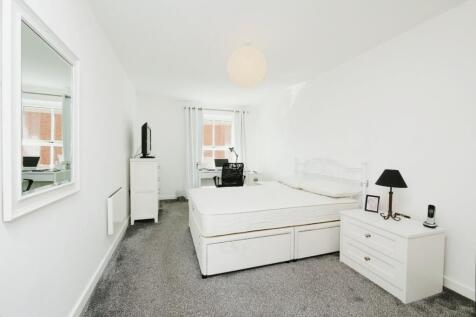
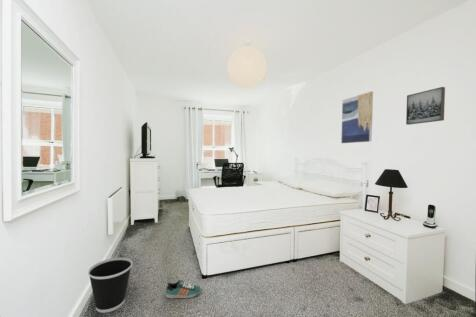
+ wall art [405,86,446,126]
+ sneaker [165,279,202,299]
+ wall art [340,90,374,144]
+ wastebasket [87,257,133,314]
